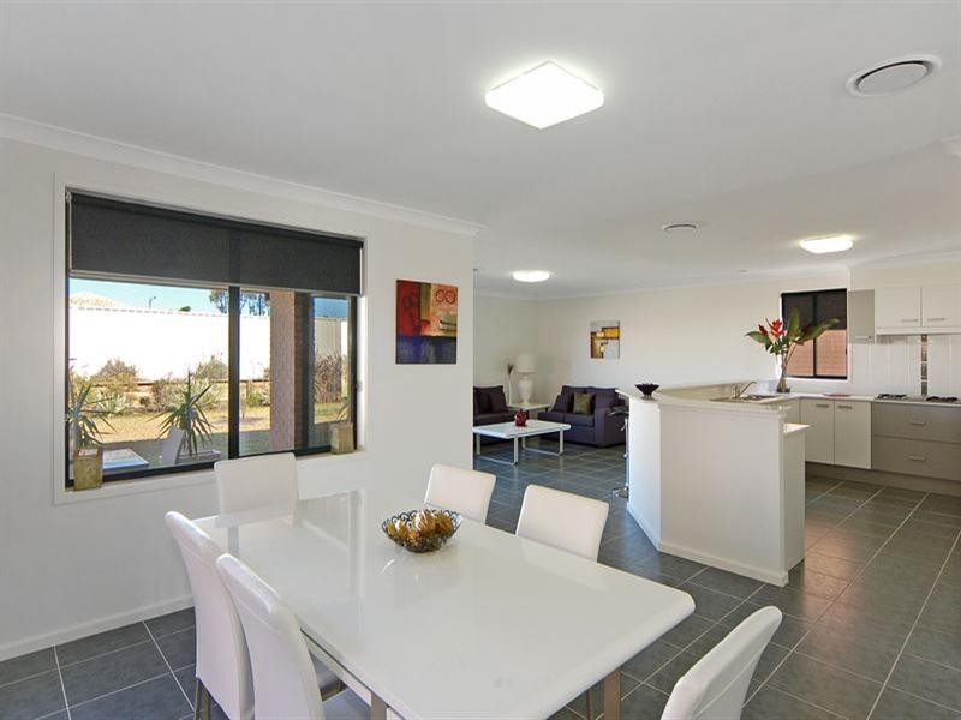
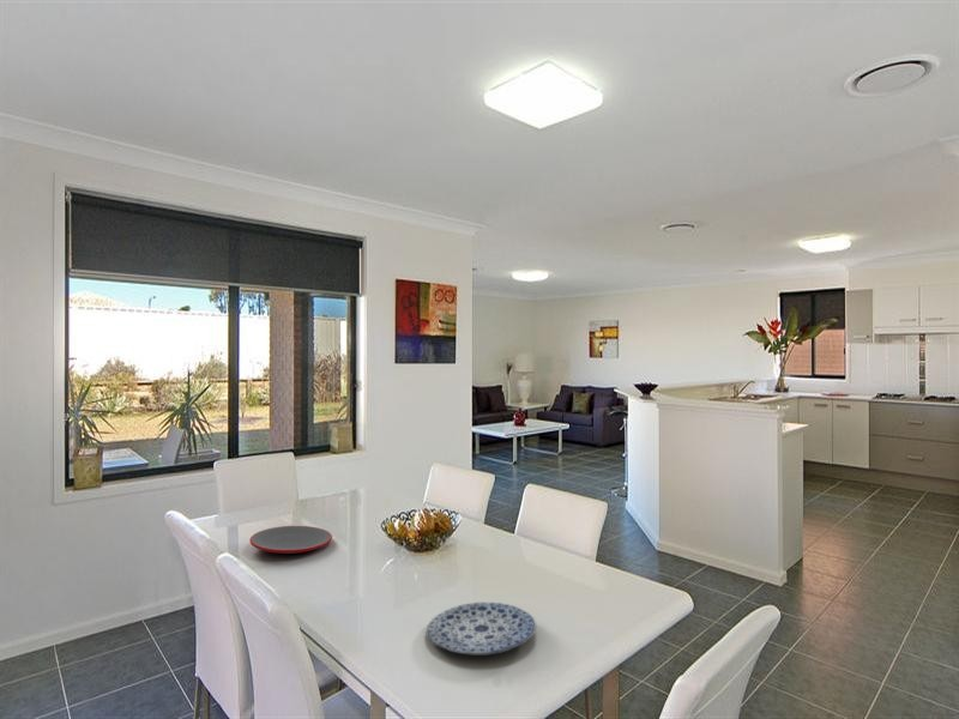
+ plate [248,525,333,555]
+ plate [426,602,537,655]
